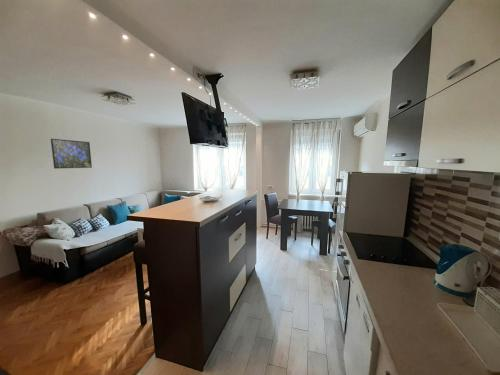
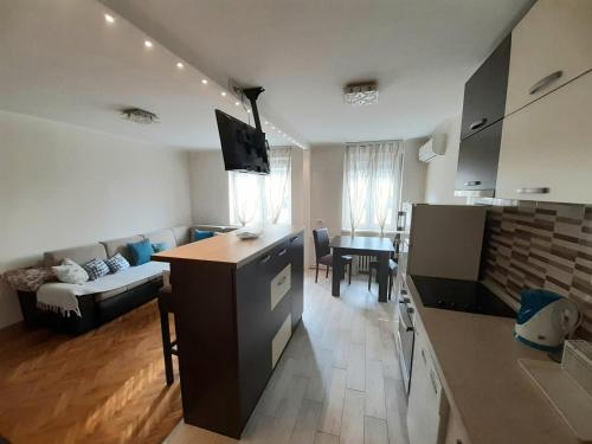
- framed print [50,138,93,170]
